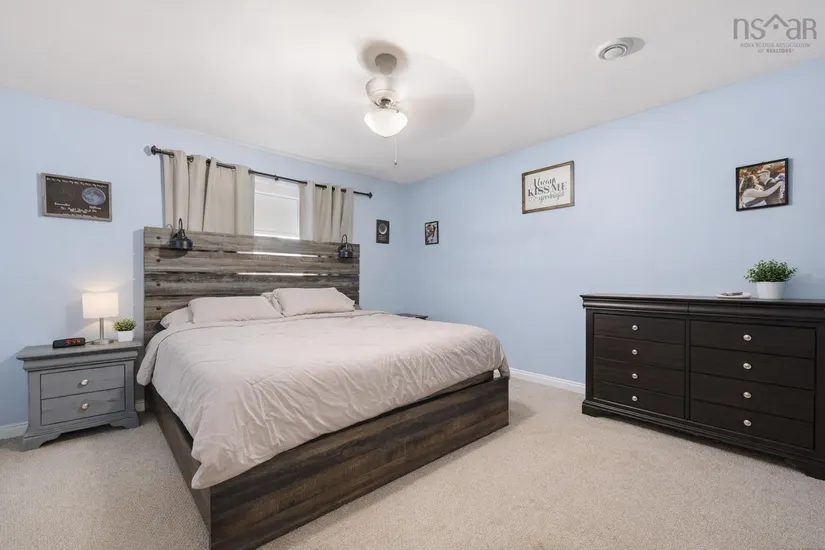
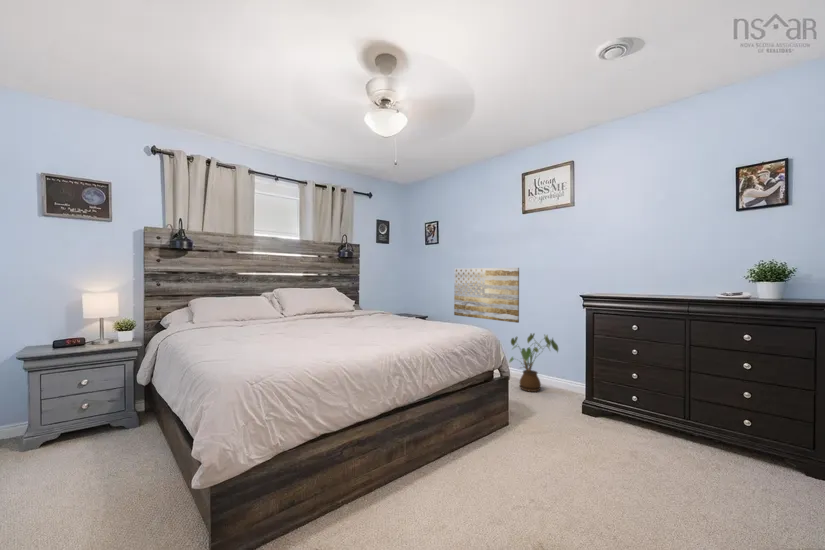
+ house plant [508,332,559,393]
+ wall art [453,267,520,324]
